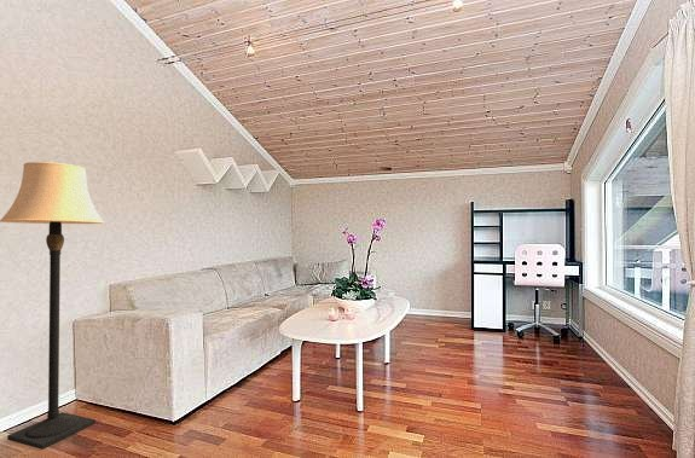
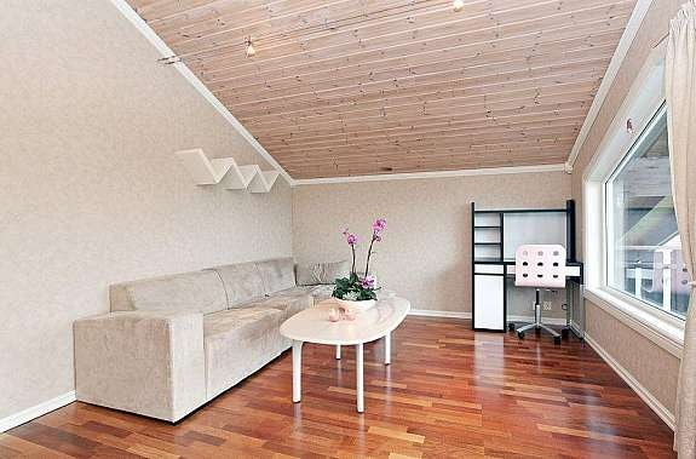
- lamp [0,161,106,451]
